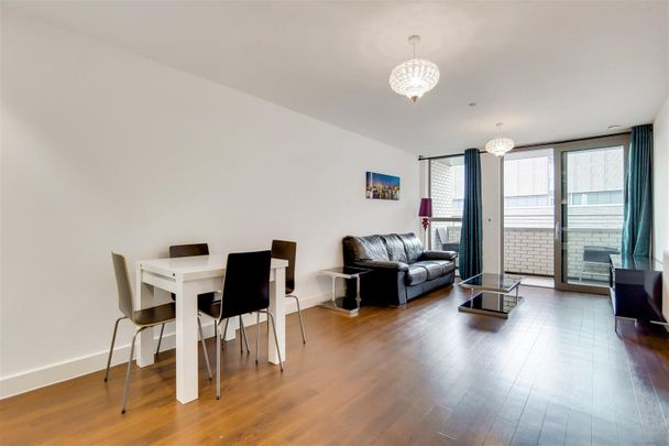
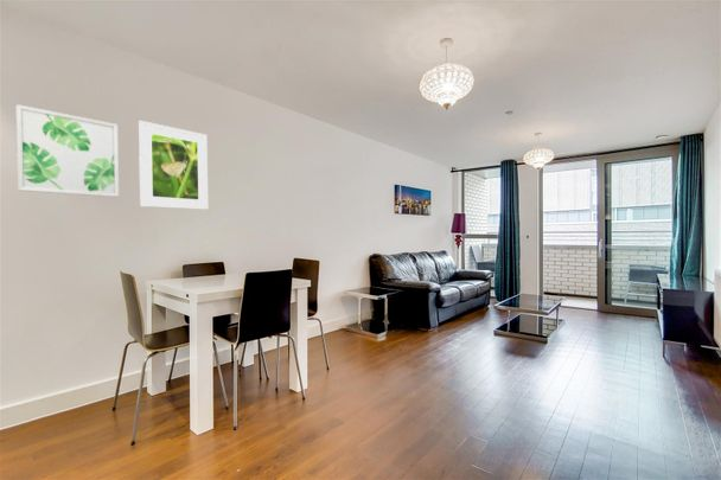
+ wall art [15,103,120,198]
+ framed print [138,120,210,211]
